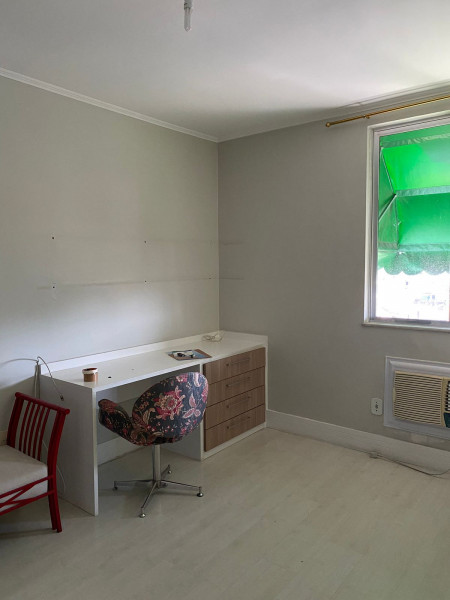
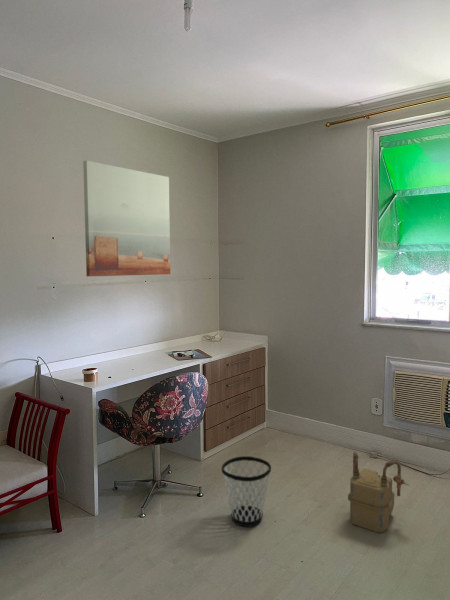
+ wall art [82,160,171,277]
+ wastebasket [221,455,272,528]
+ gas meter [347,451,409,534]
